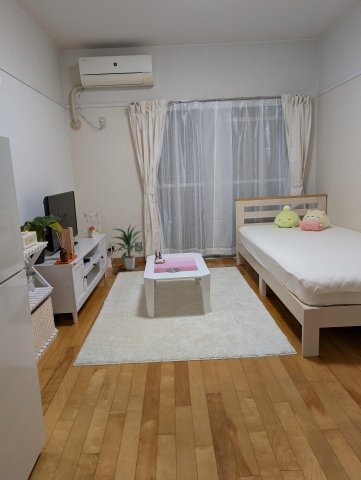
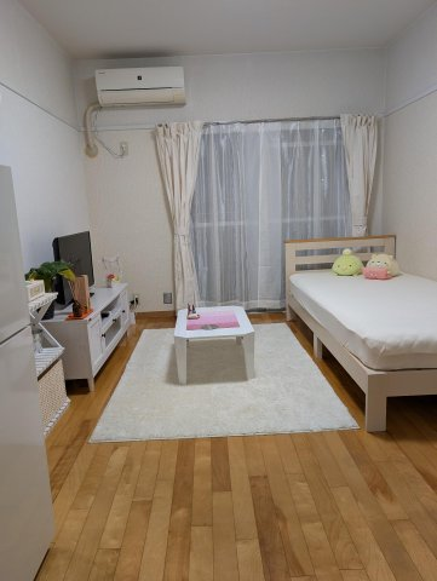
- indoor plant [110,224,147,271]
